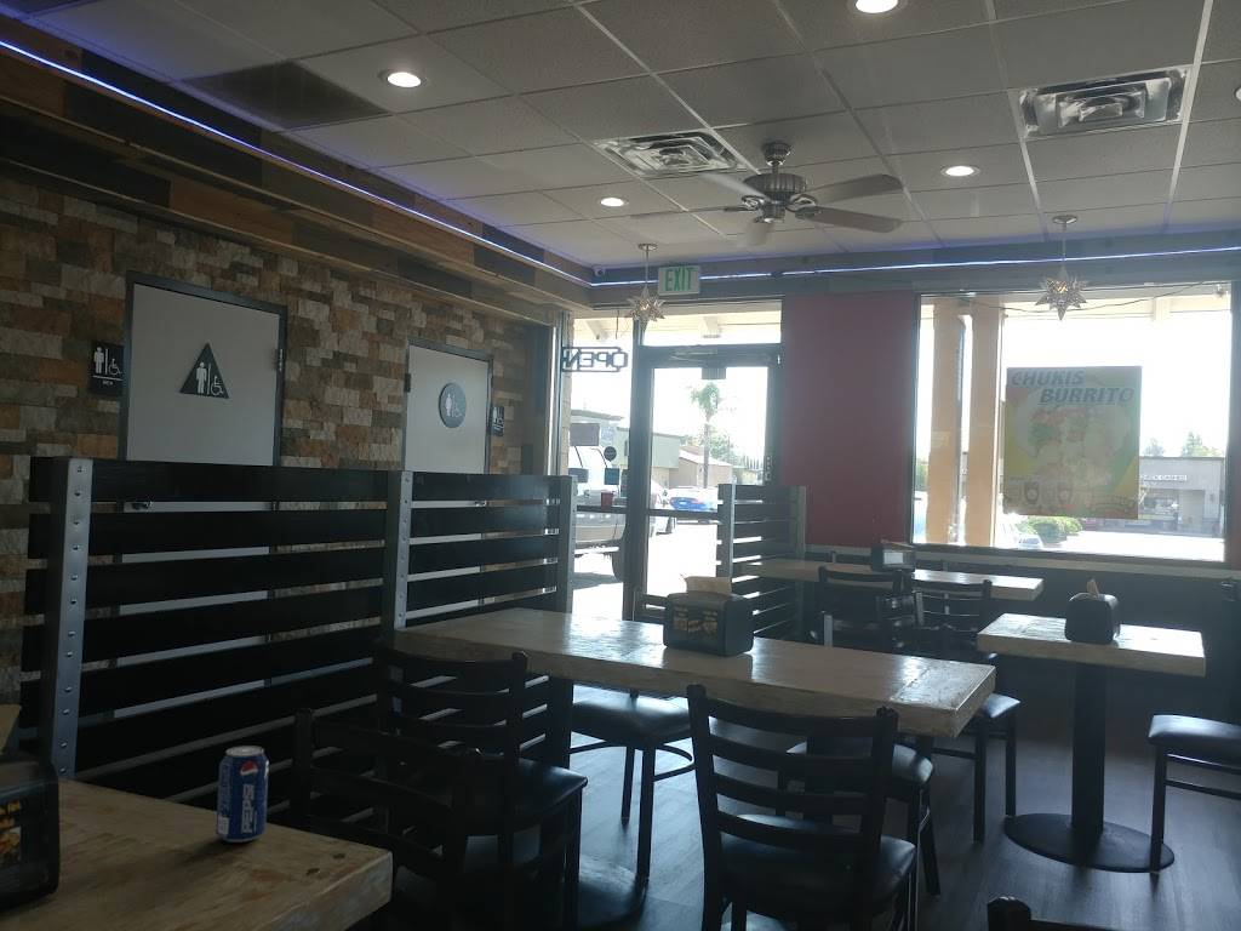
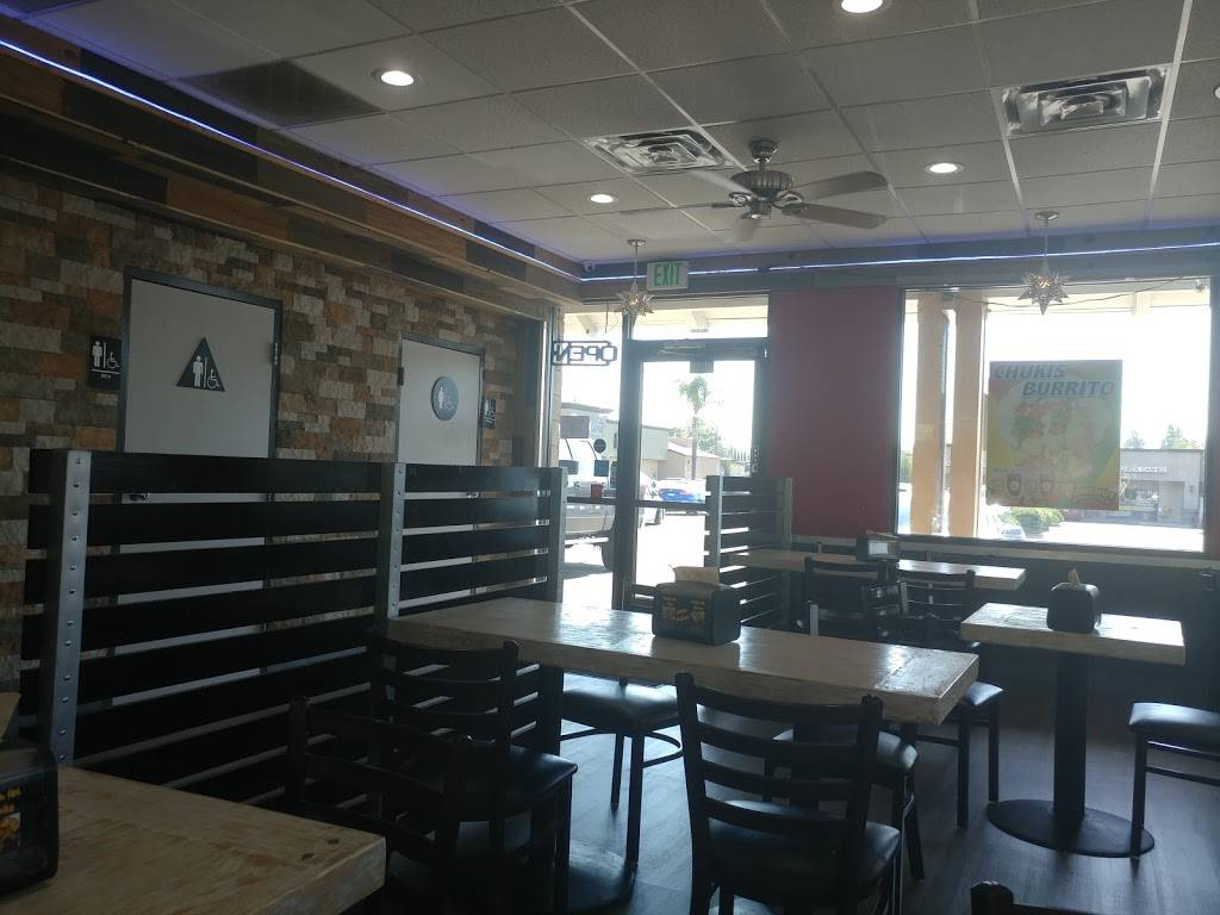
- beverage can [215,744,270,844]
